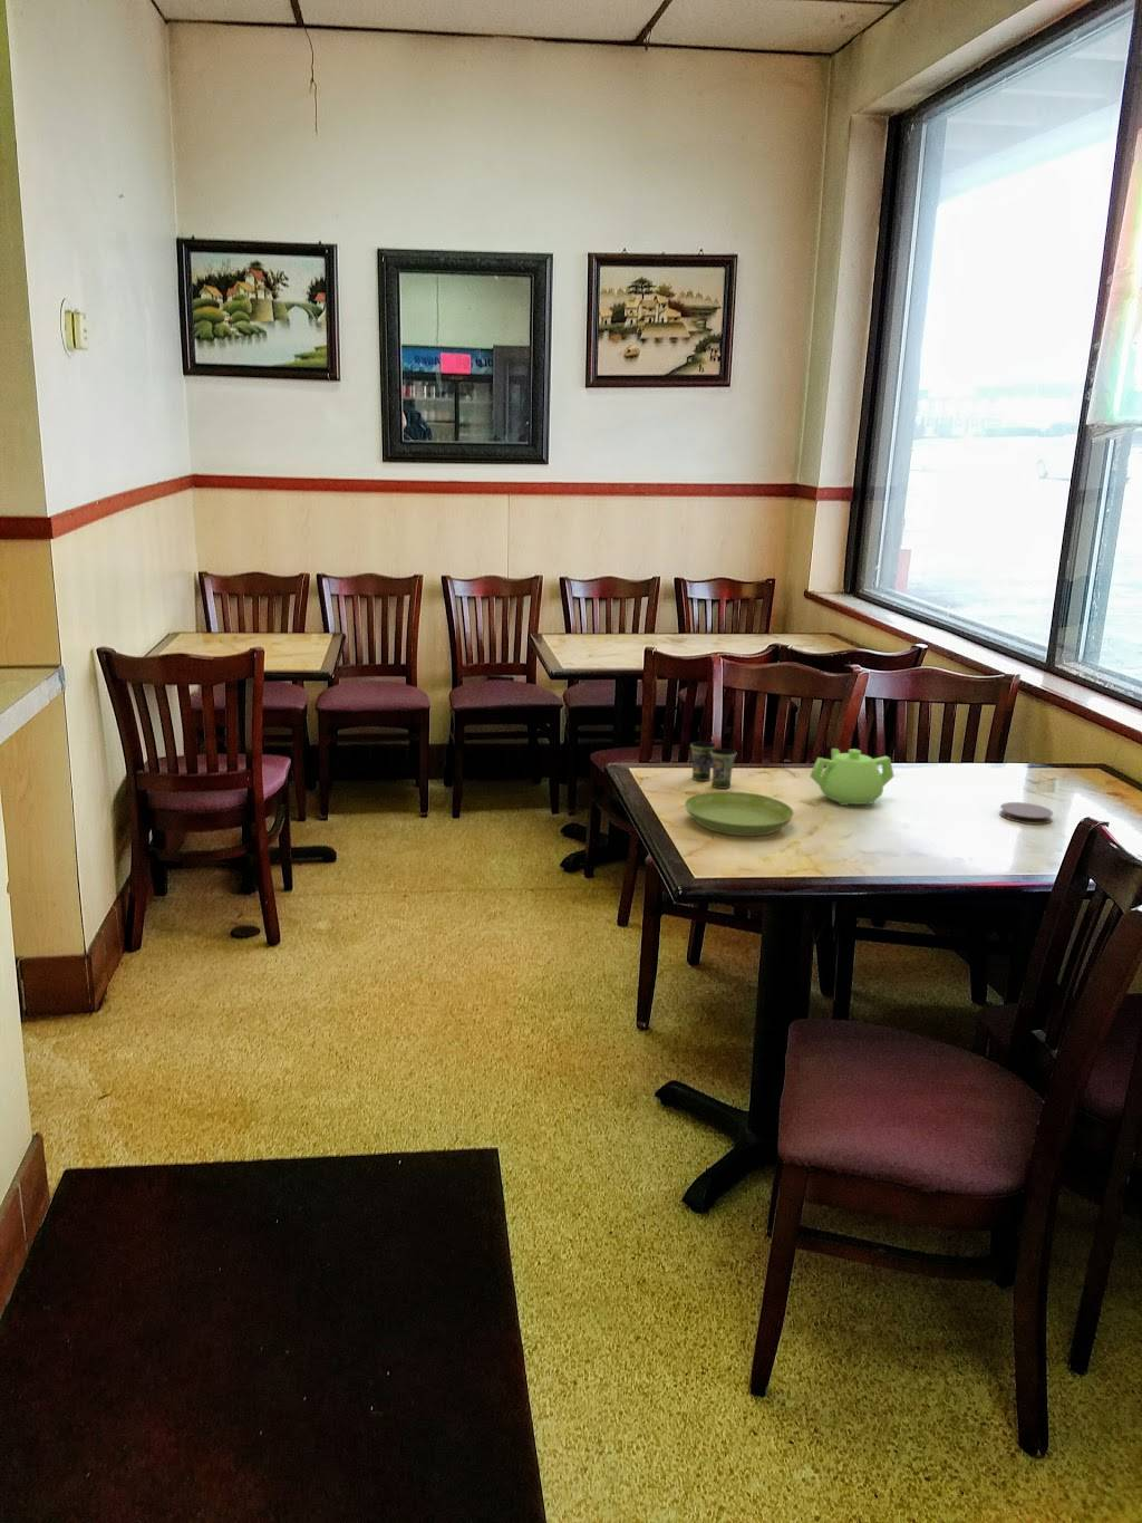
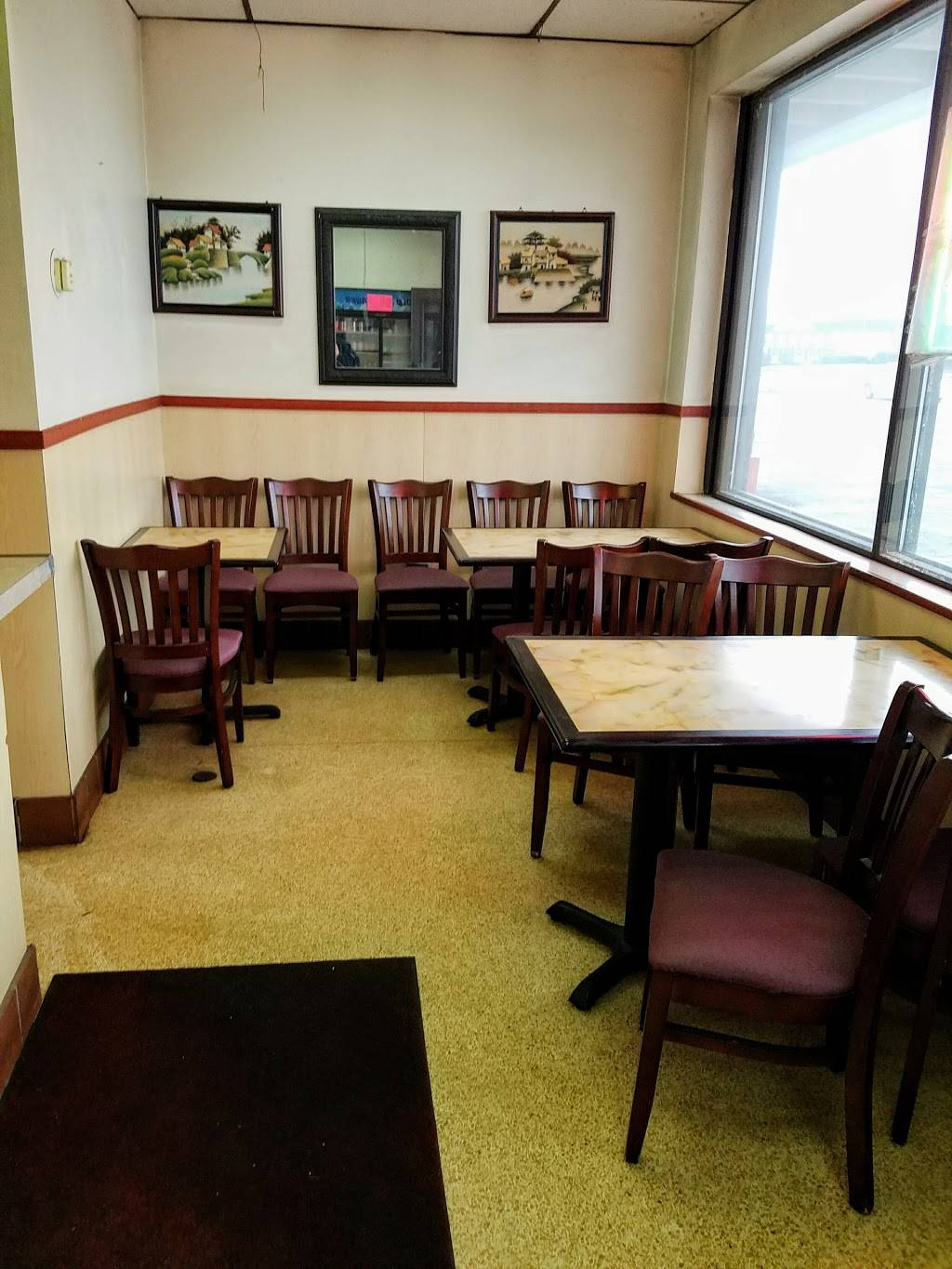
- teapot [809,748,895,807]
- cup [690,740,738,790]
- coaster [998,802,1054,826]
- saucer [684,790,795,837]
